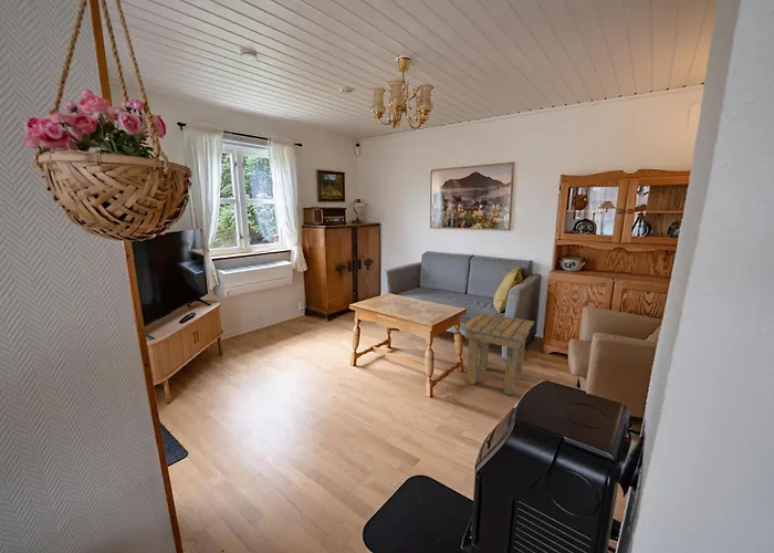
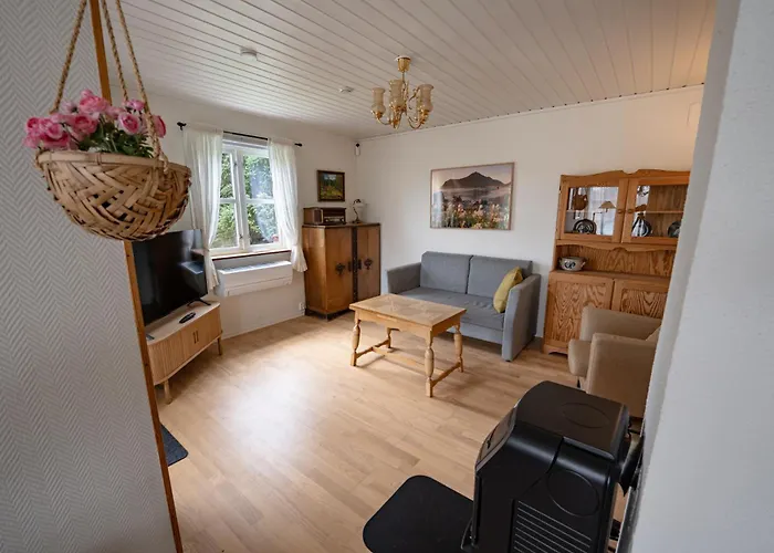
- side table [460,312,535,396]
